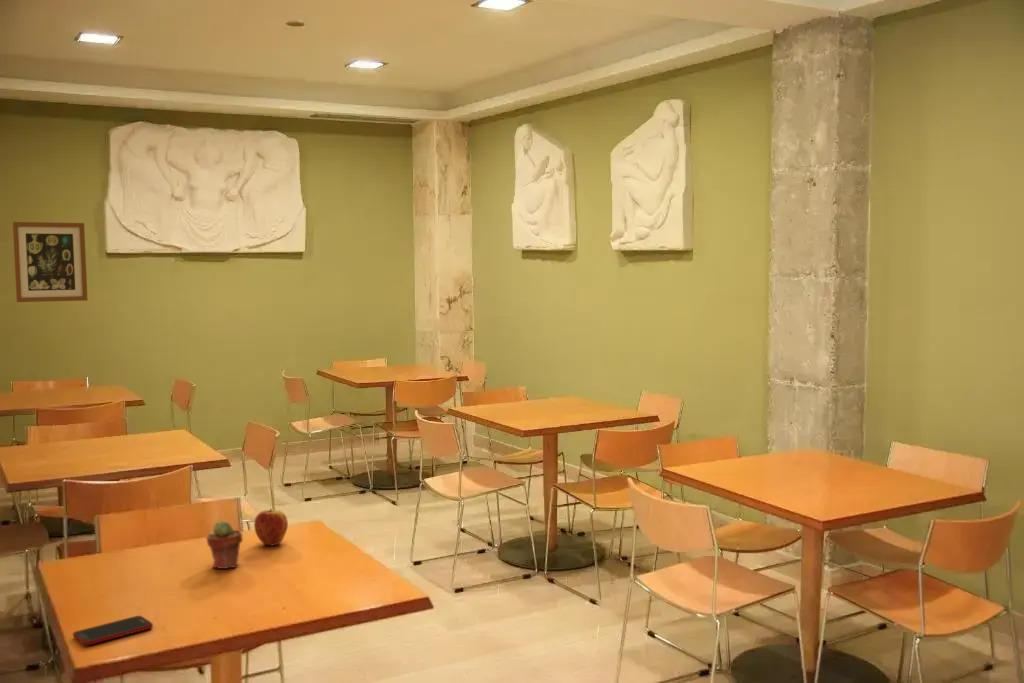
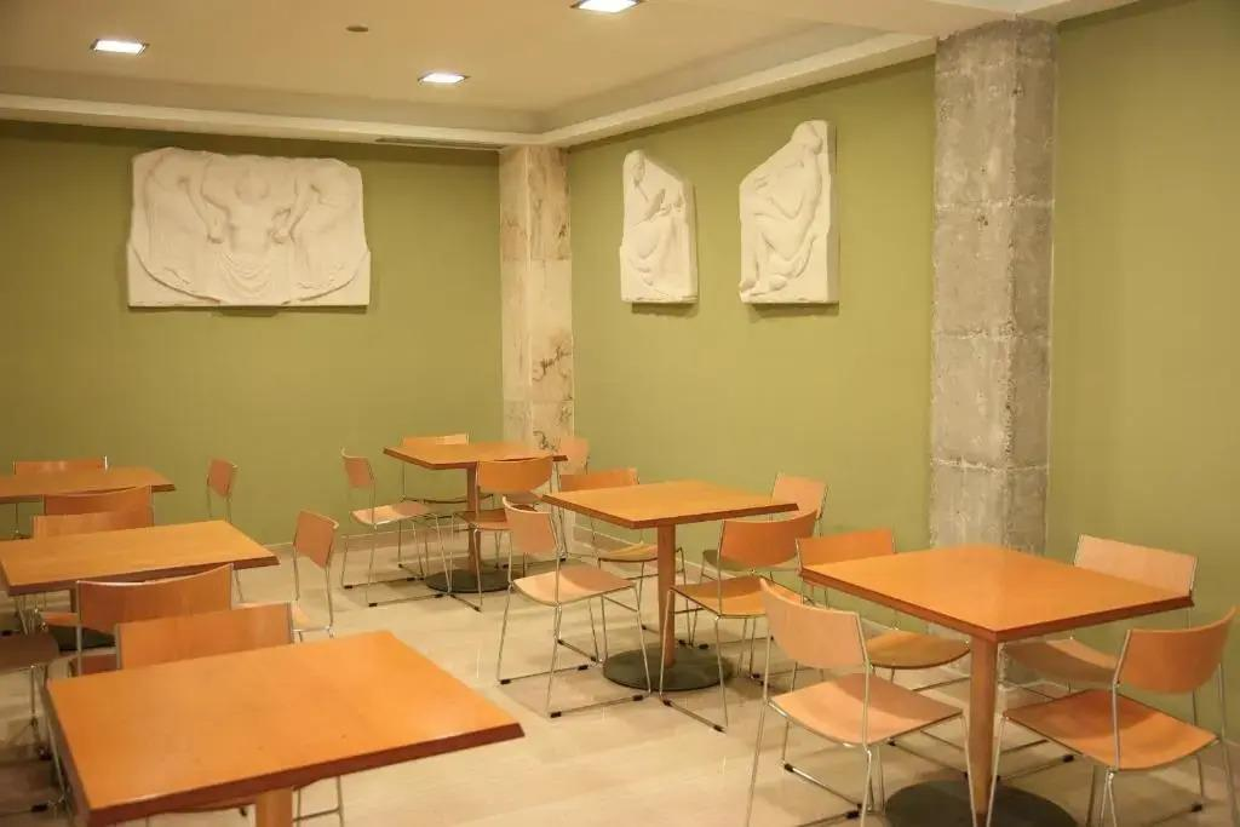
- apple [253,508,289,546]
- wall art [12,221,89,303]
- potted succulent [205,520,244,570]
- cell phone [72,615,154,647]
